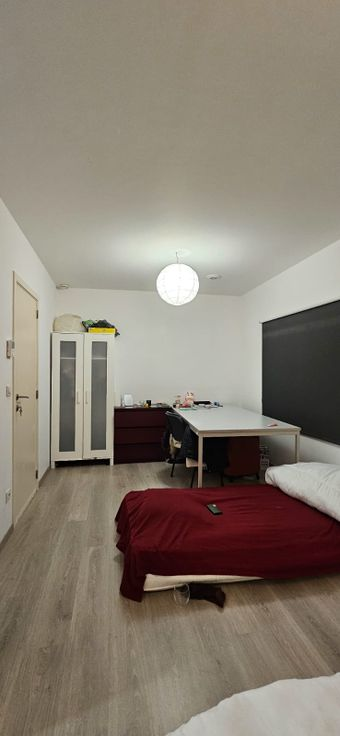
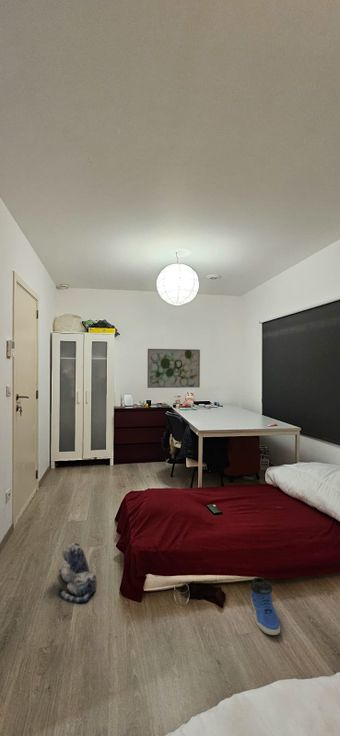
+ wall art [146,348,201,389]
+ plush toy [57,542,98,604]
+ sneaker [249,576,281,636]
